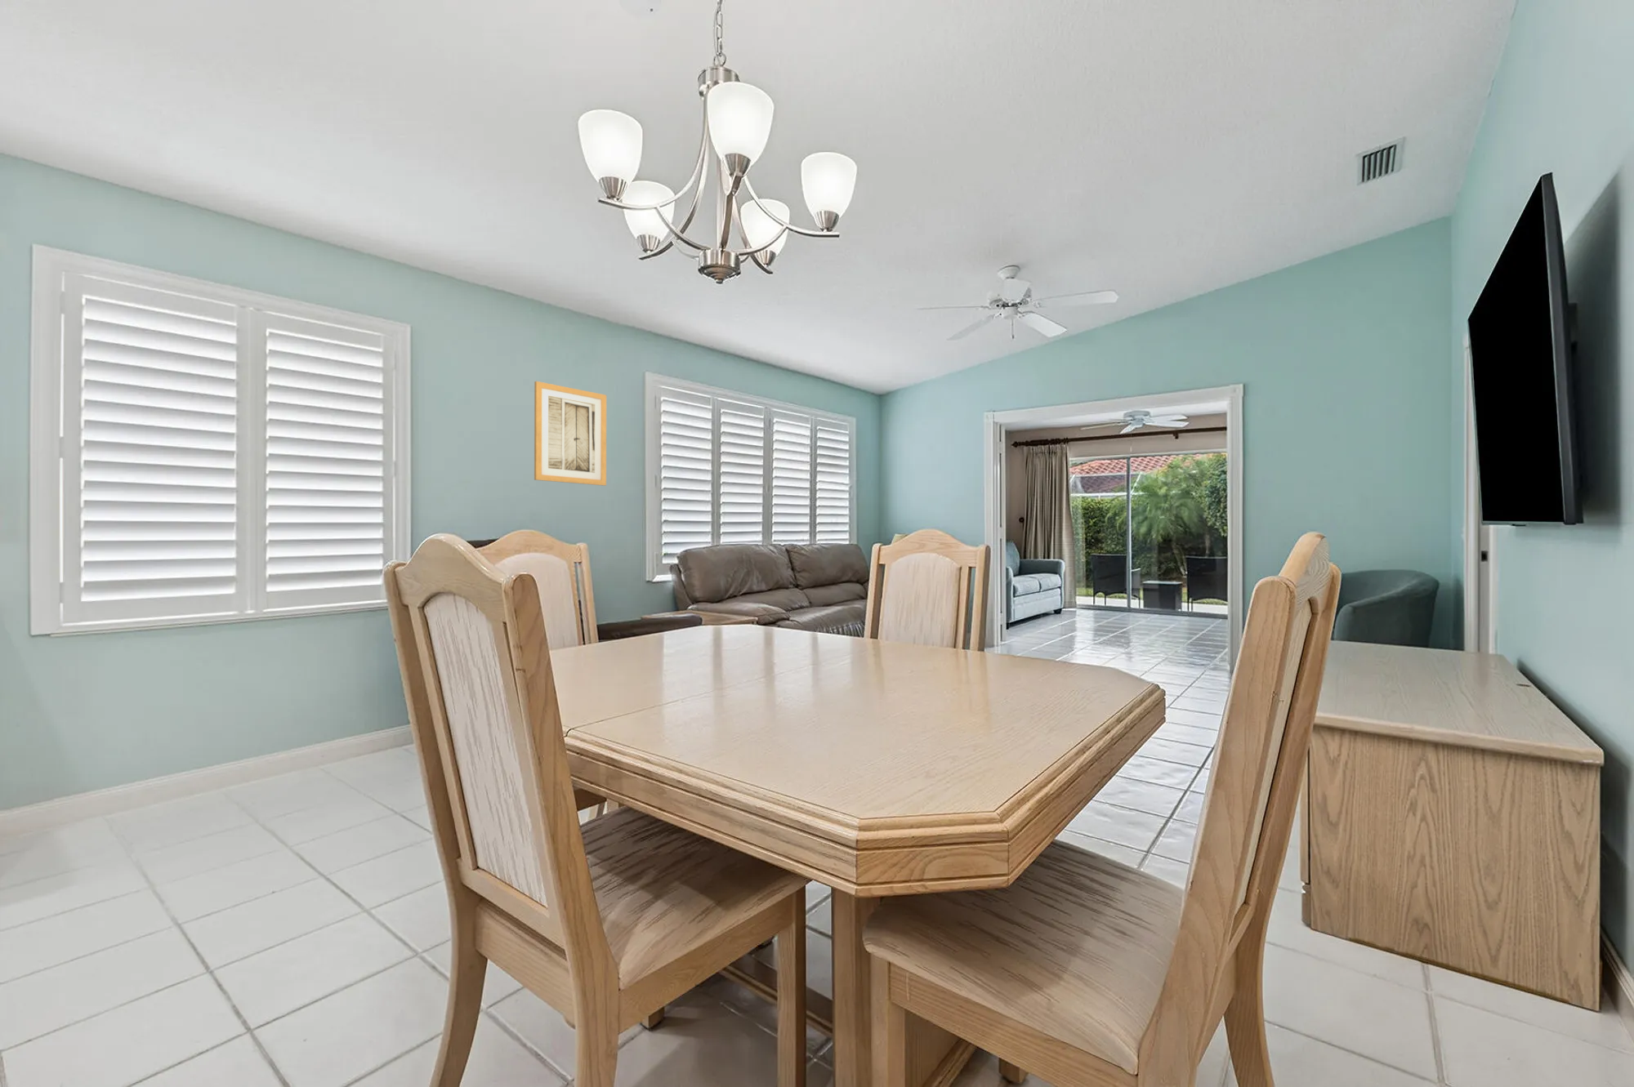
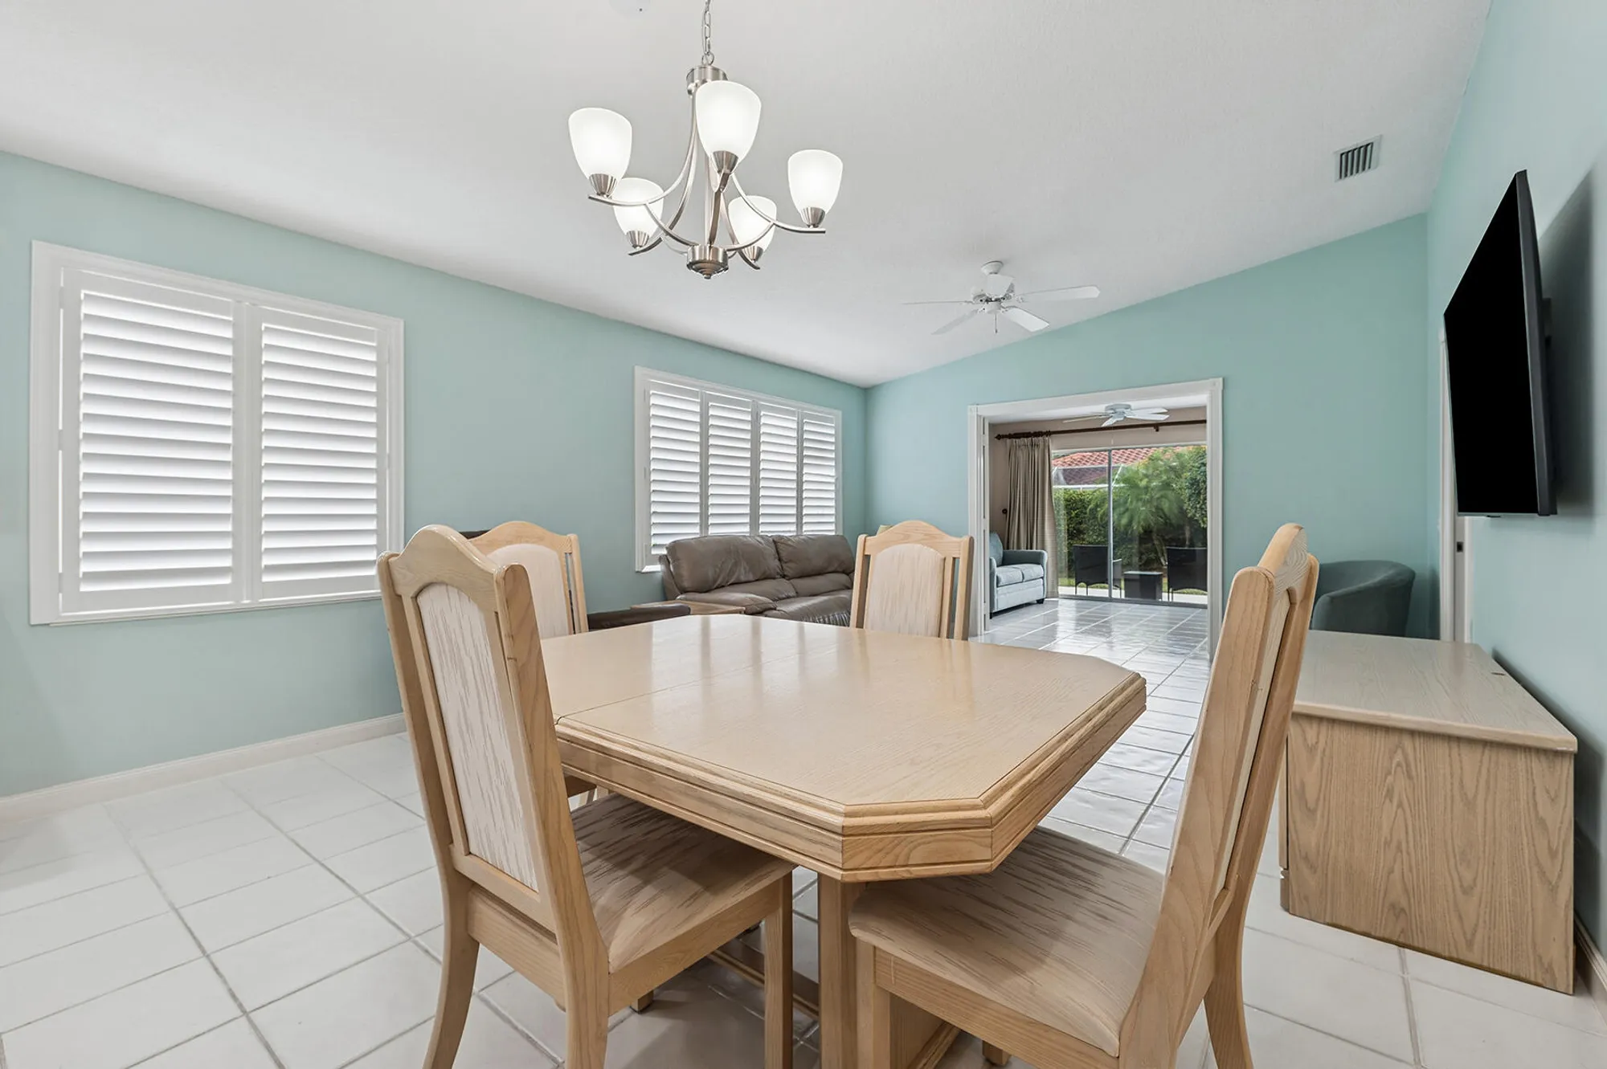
- wall art [534,381,607,486]
